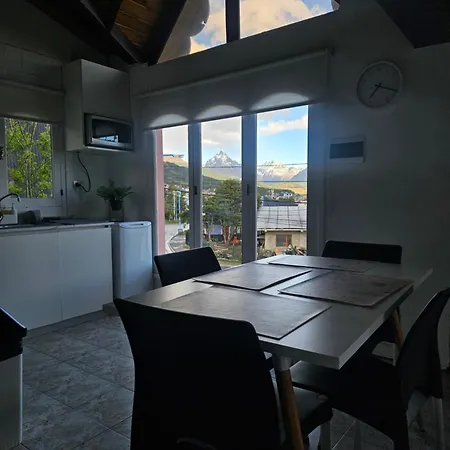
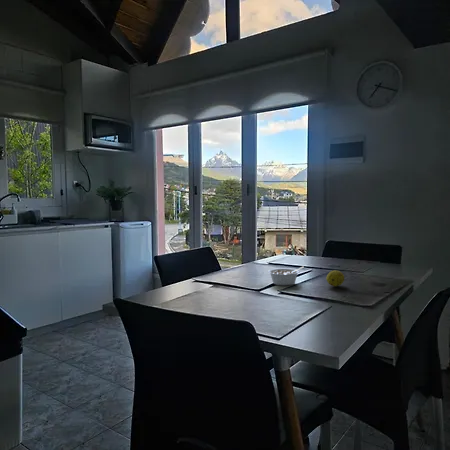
+ fruit [325,269,345,287]
+ legume [267,266,304,286]
